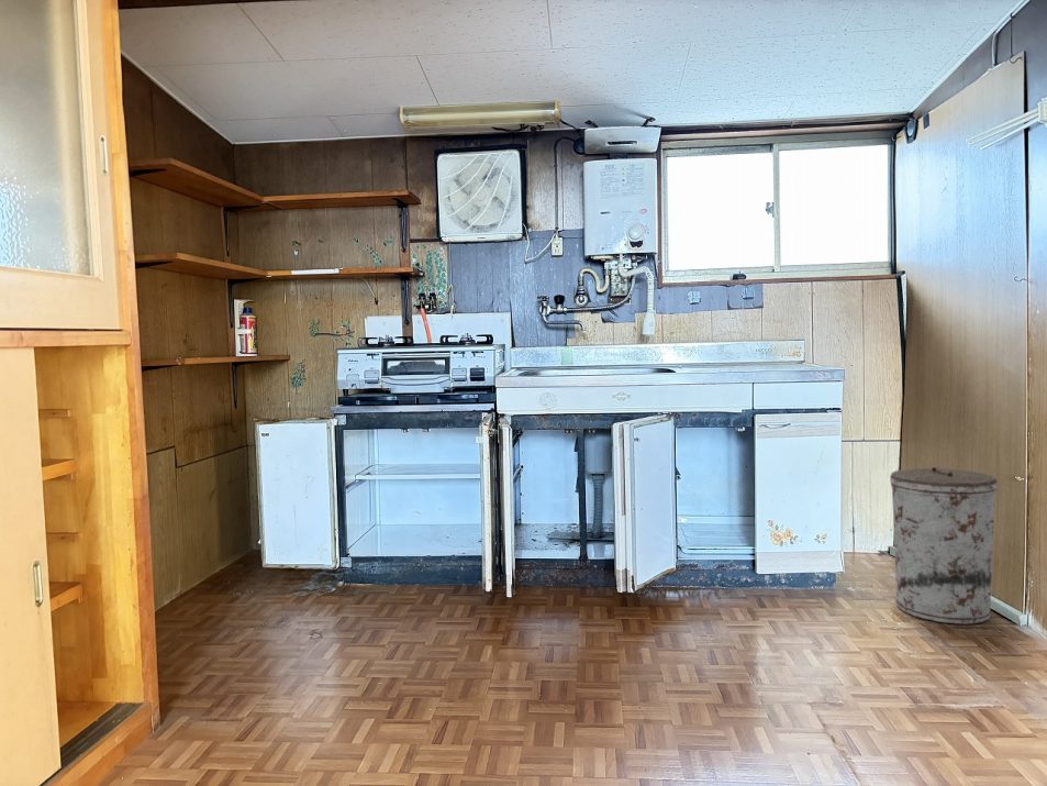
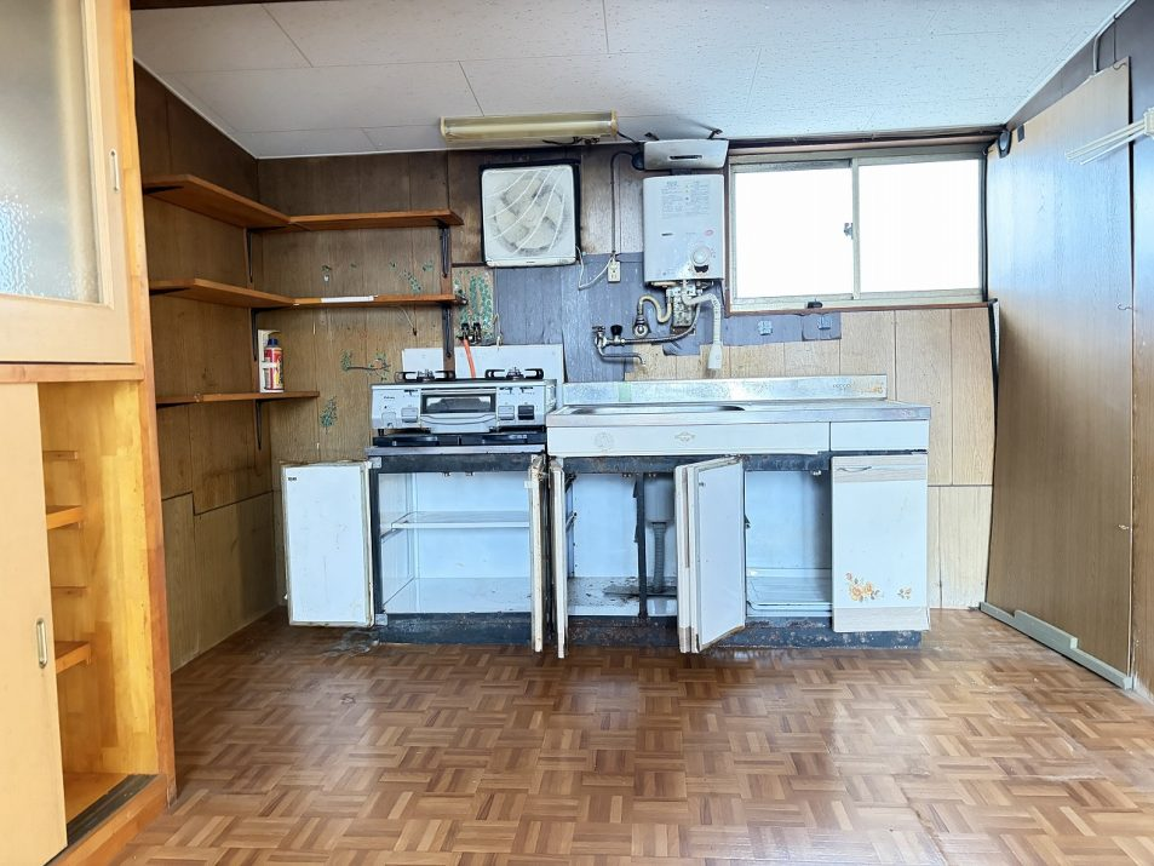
- trash can [889,466,999,626]
